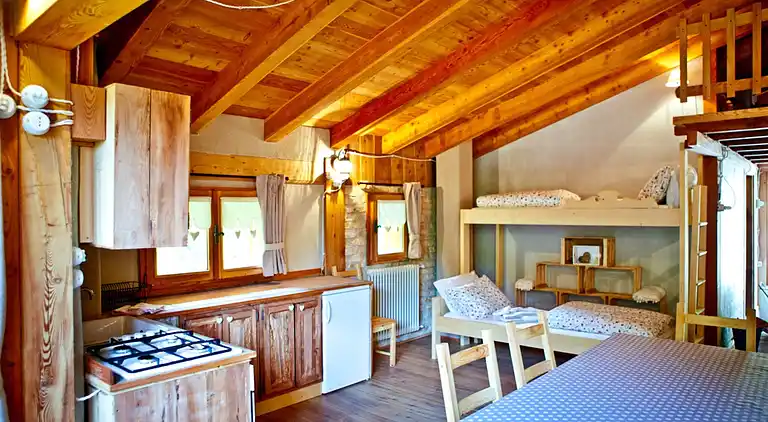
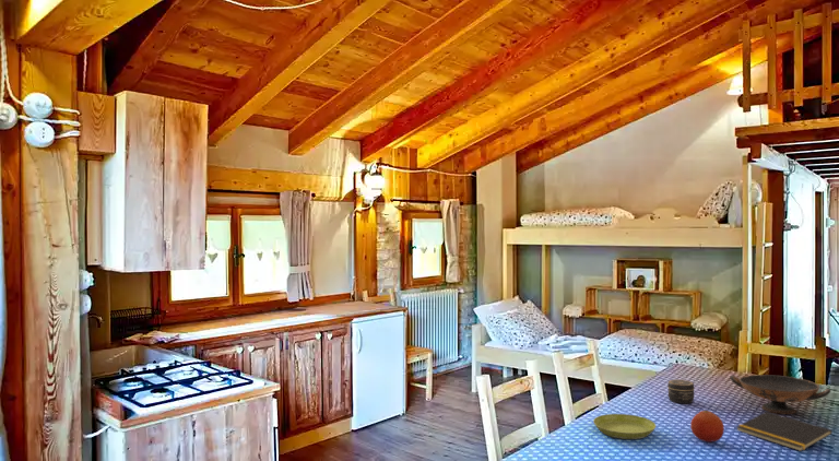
+ notepad [735,411,834,452]
+ fruit [689,410,725,444]
+ saucer [592,413,657,440]
+ decorative bowl [729,374,831,415]
+ jar [666,379,696,405]
